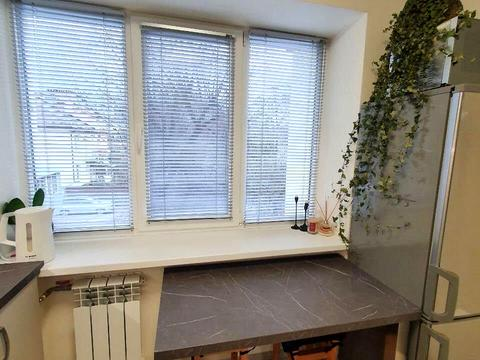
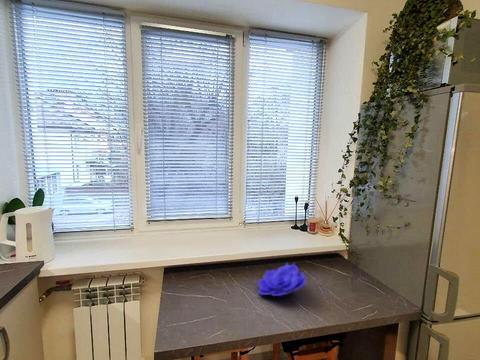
+ decorative bowl [255,262,307,297]
